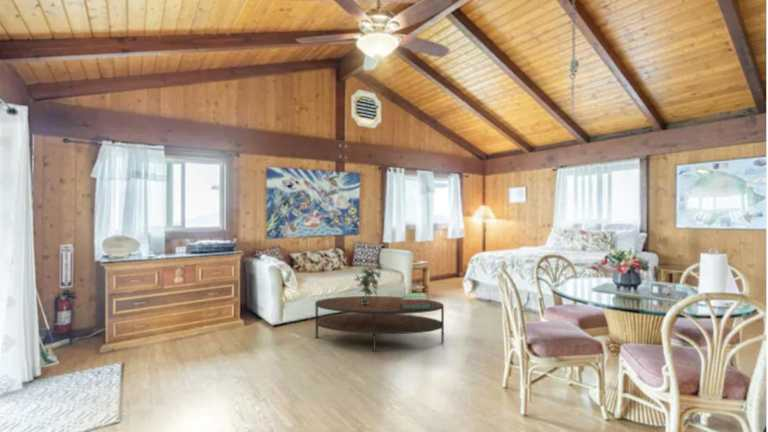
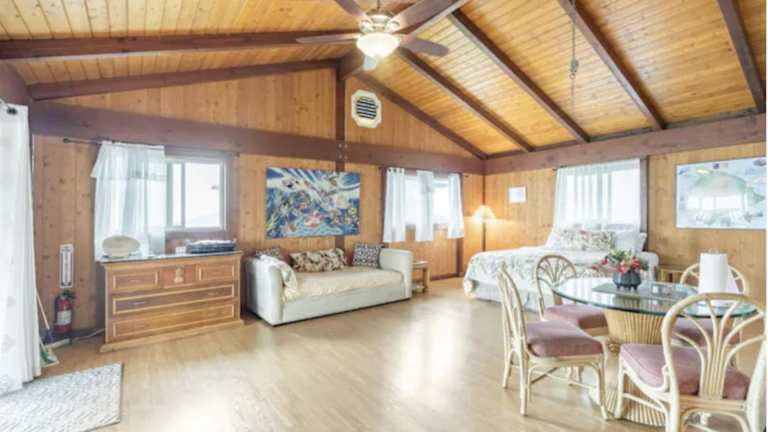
- stack of books [401,292,430,309]
- coffee table [314,295,445,353]
- potted plant [353,263,383,305]
